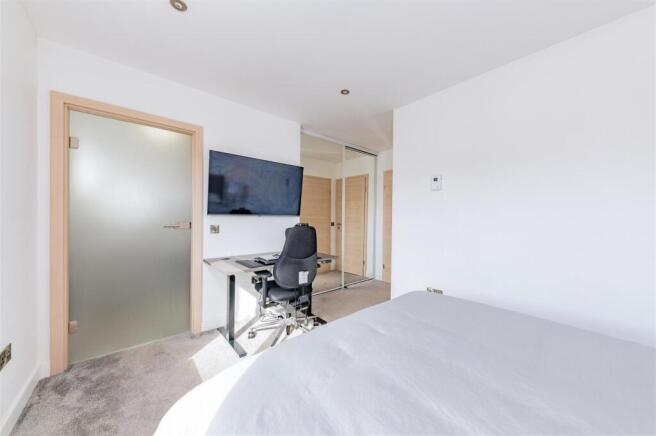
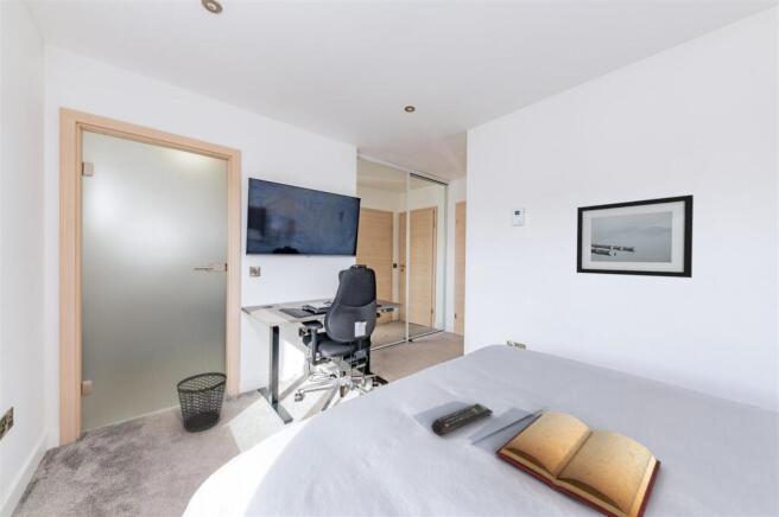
+ wastebasket [176,371,228,433]
+ remote control [431,402,494,436]
+ bible [494,409,661,517]
+ wall art [576,193,695,279]
